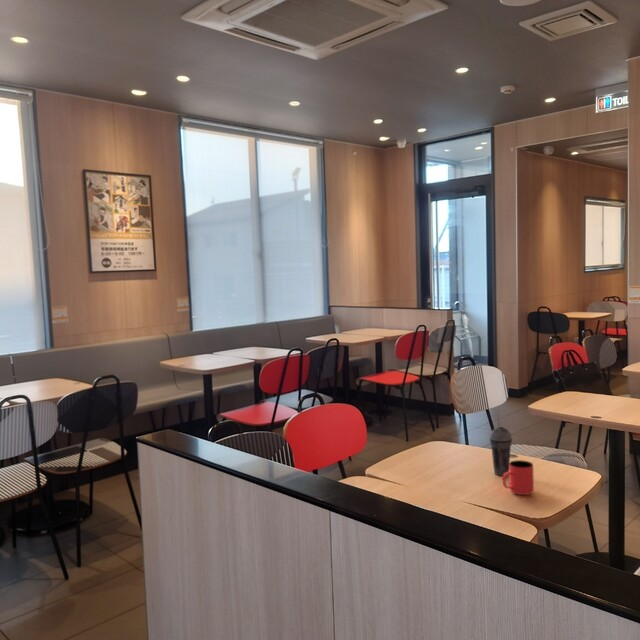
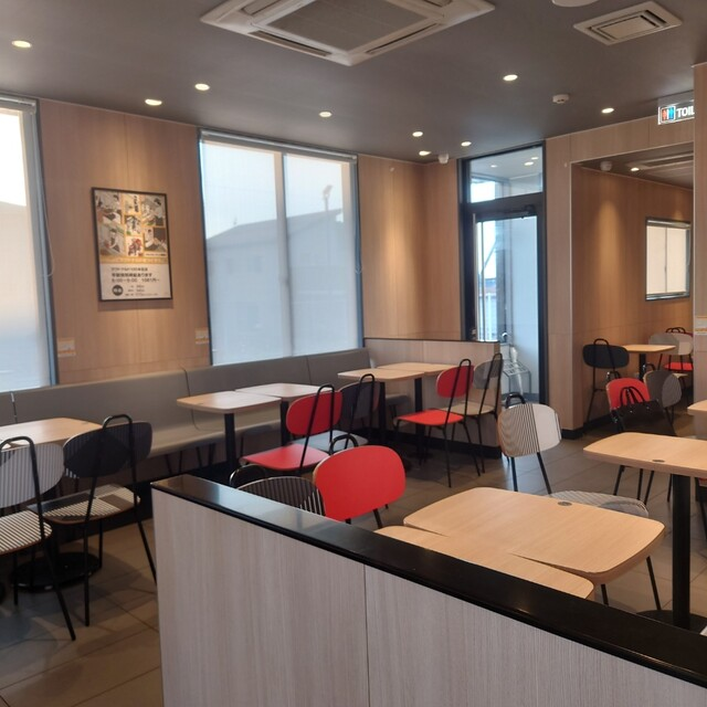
- beverage cup [489,414,513,477]
- cup [502,459,535,496]
